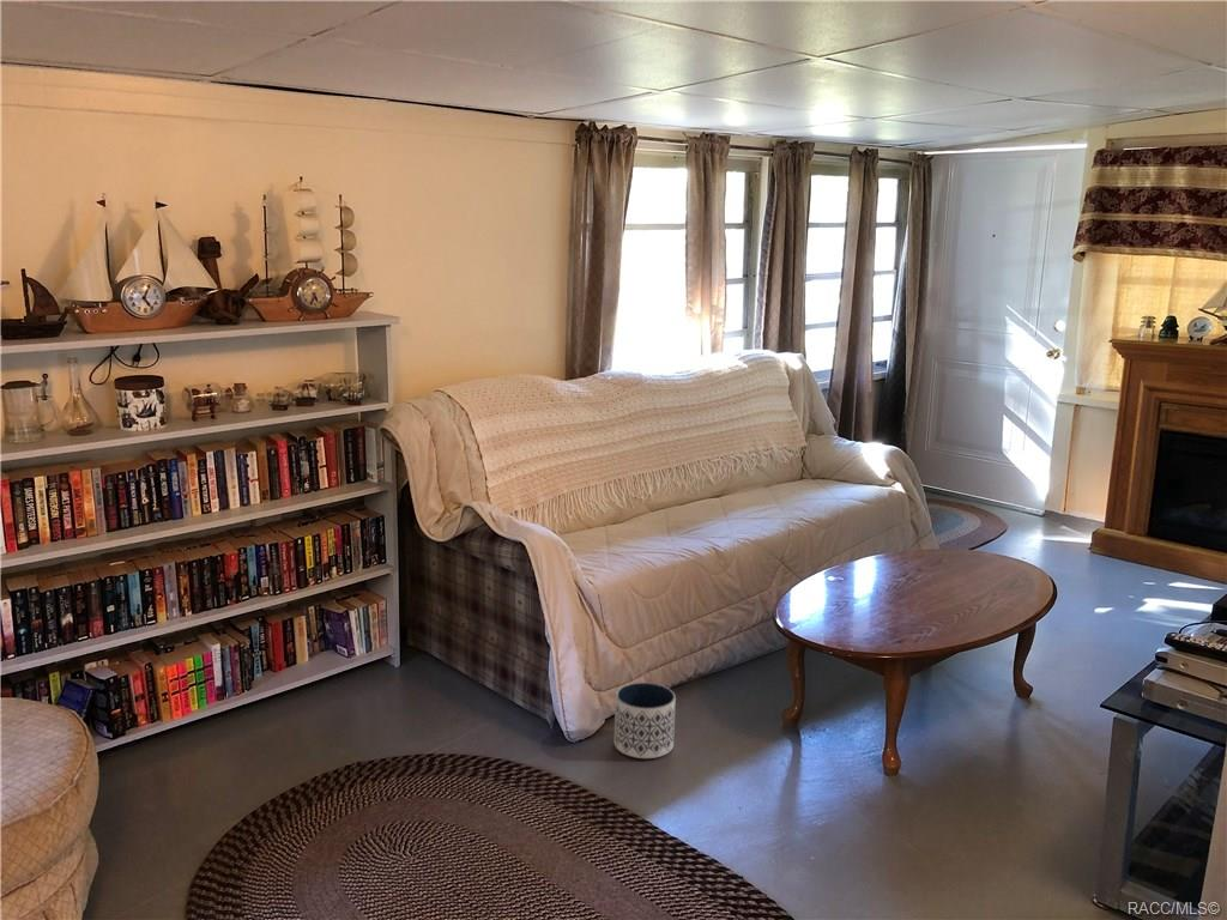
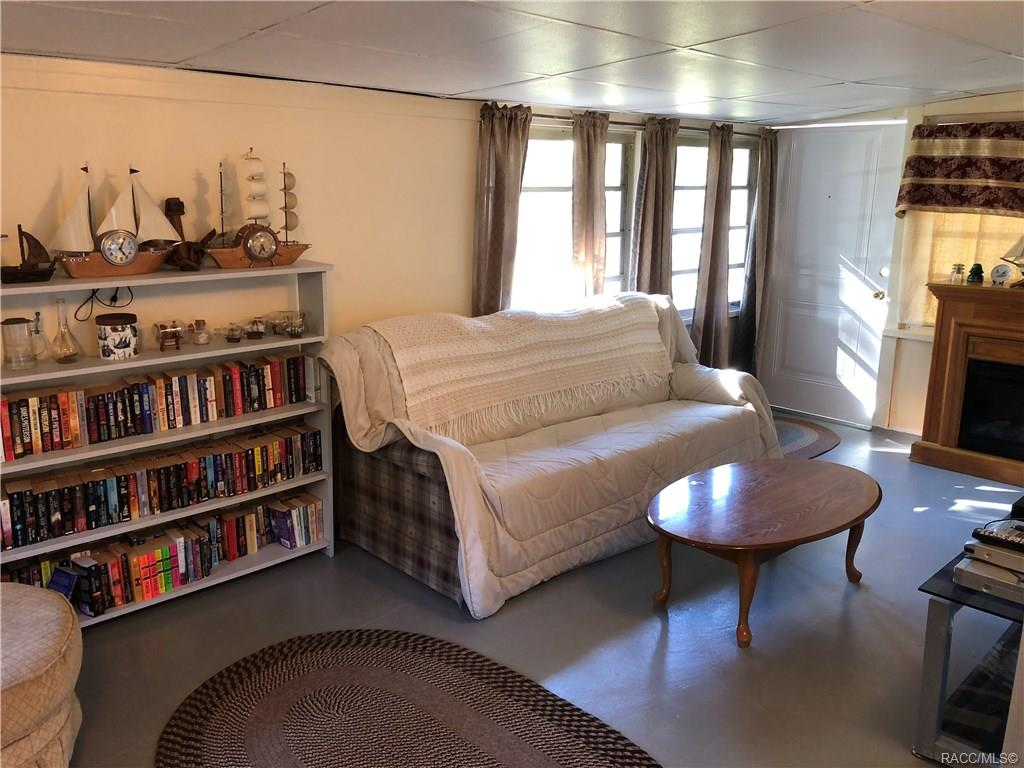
- planter [614,682,677,759]
